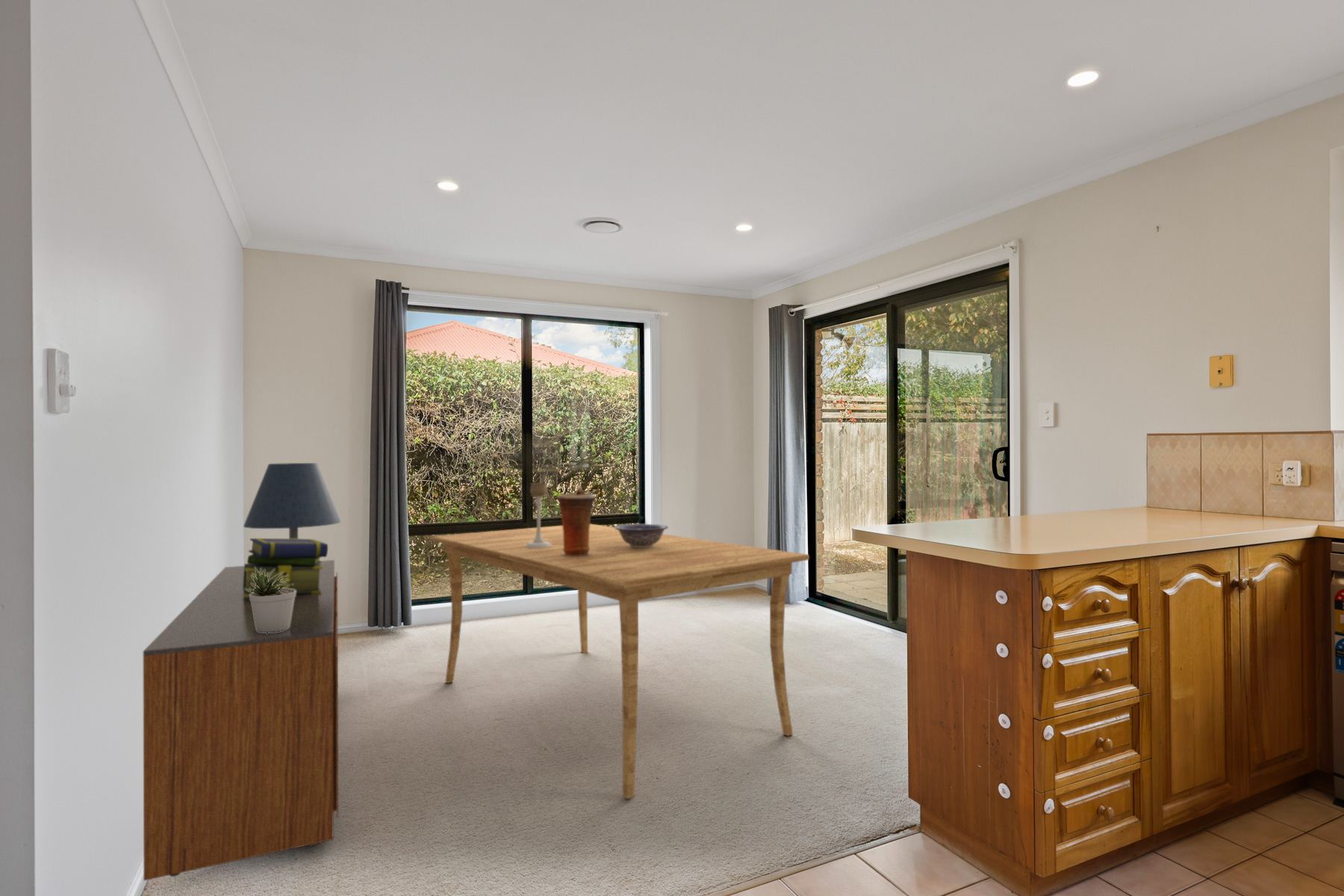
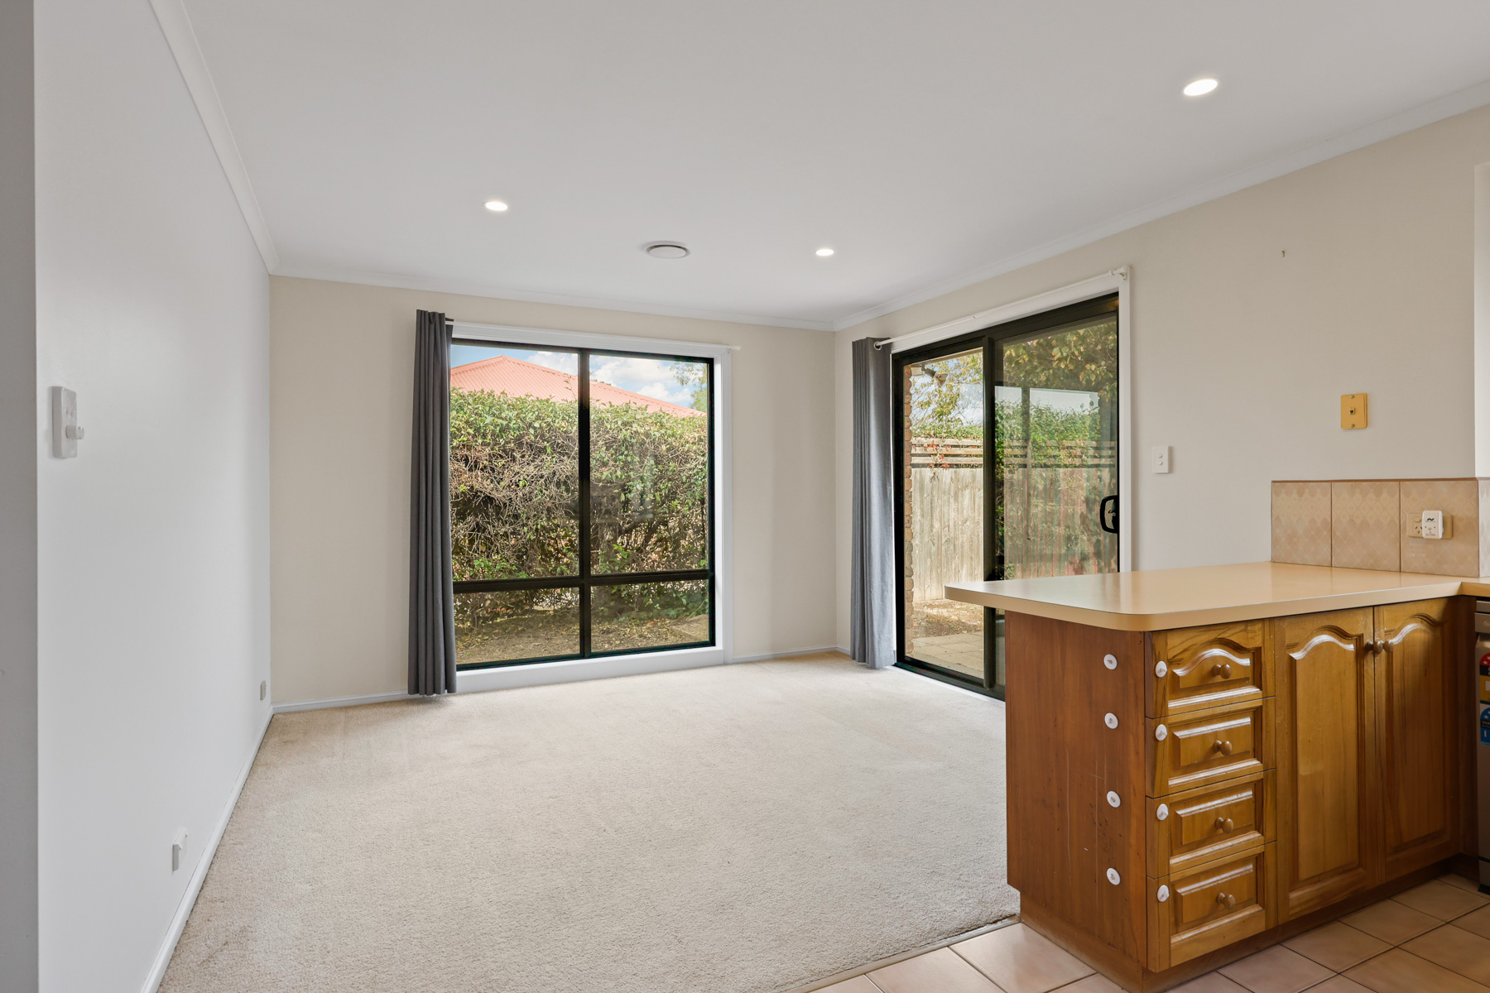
- vase [556,485,596,556]
- sideboard [143,559,339,882]
- dining table [431,523,810,800]
- stack of books [243,538,329,597]
- potted plant [245,568,296,633]
- candle holder [526,482,552,548]
- table lamp [243,462,342,538]
- decorative bowl [615,523,669,549]
